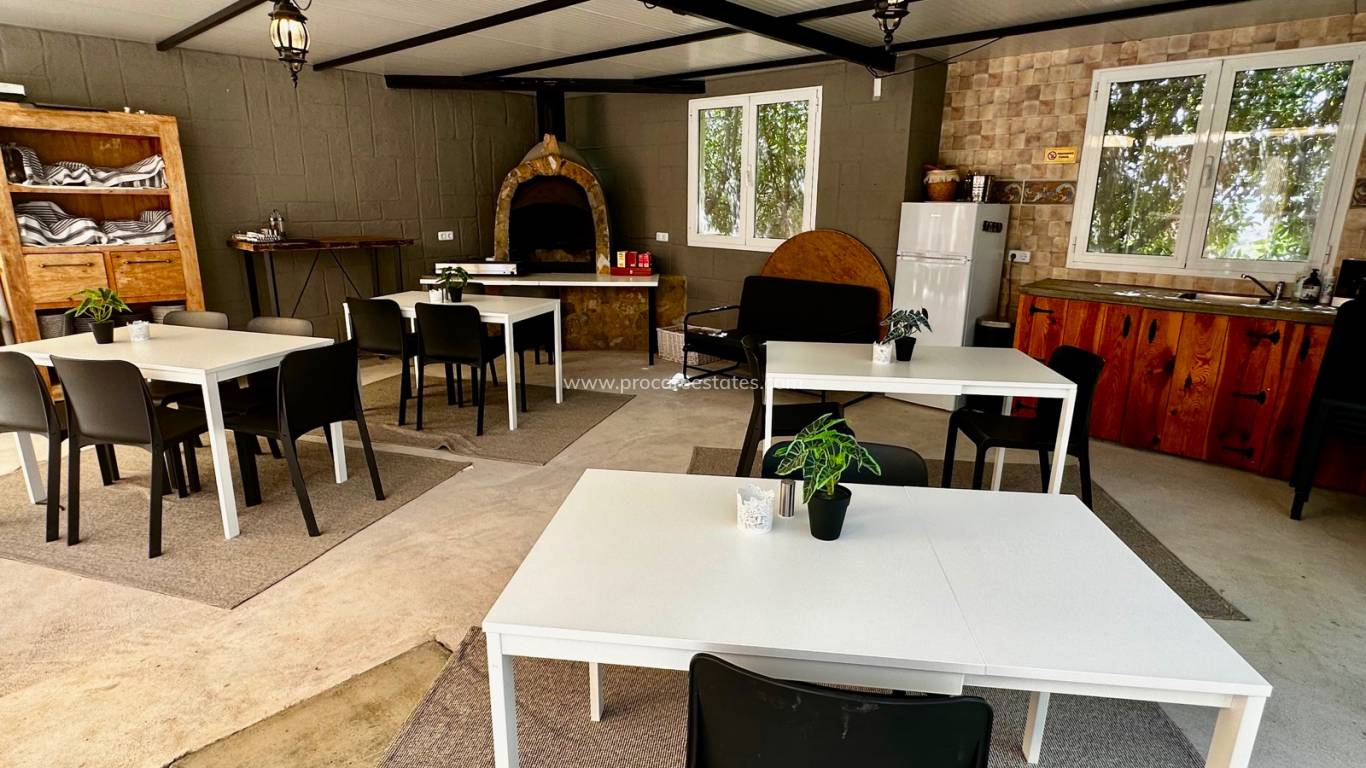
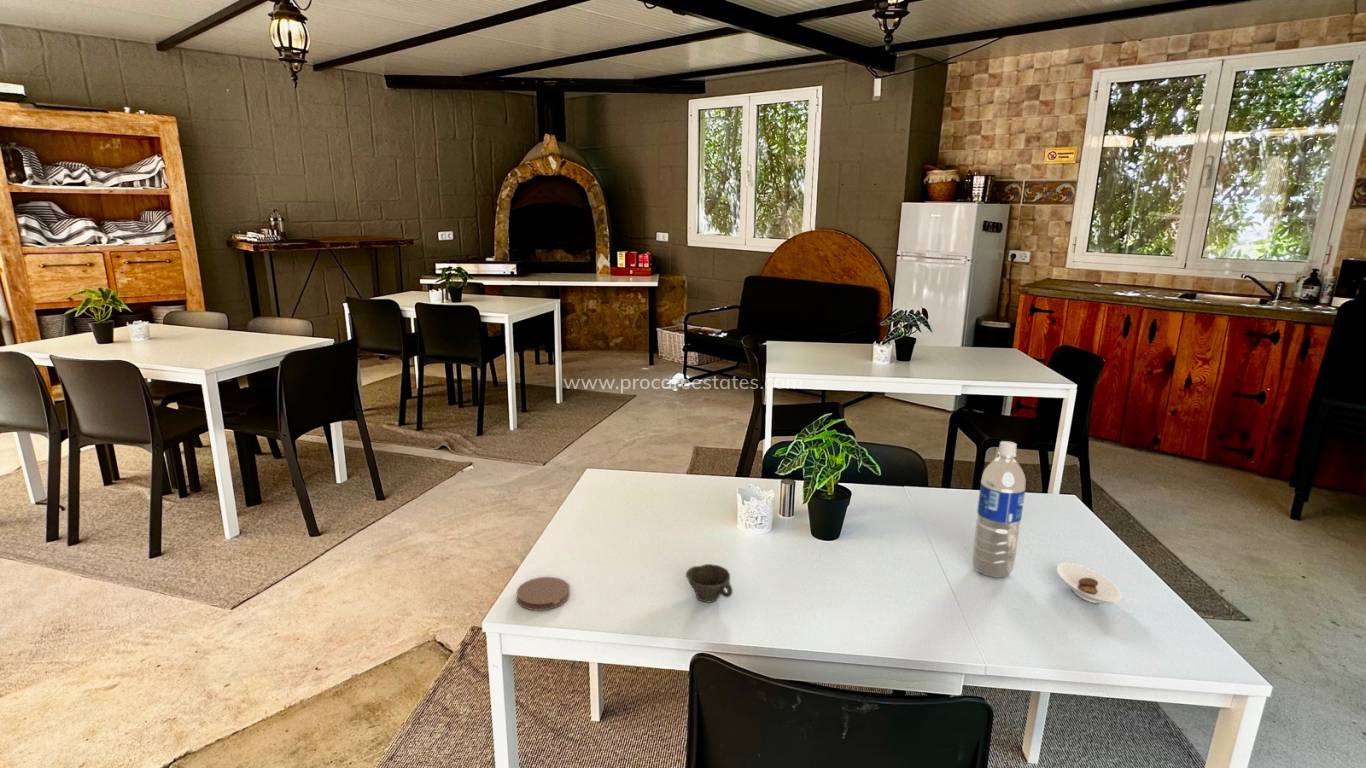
+ cup [685,563,734,603]
+ saucer [1056,562,1122,604]
+ water bottle [971,440,1027,579]
+ coaster [515,576,571,611]
